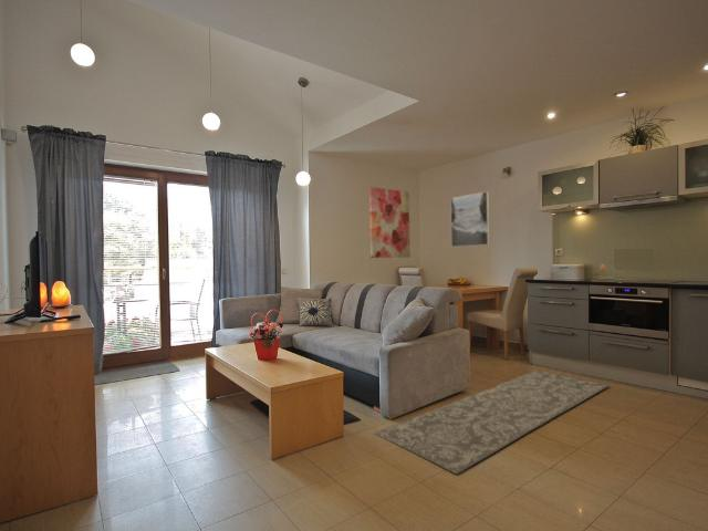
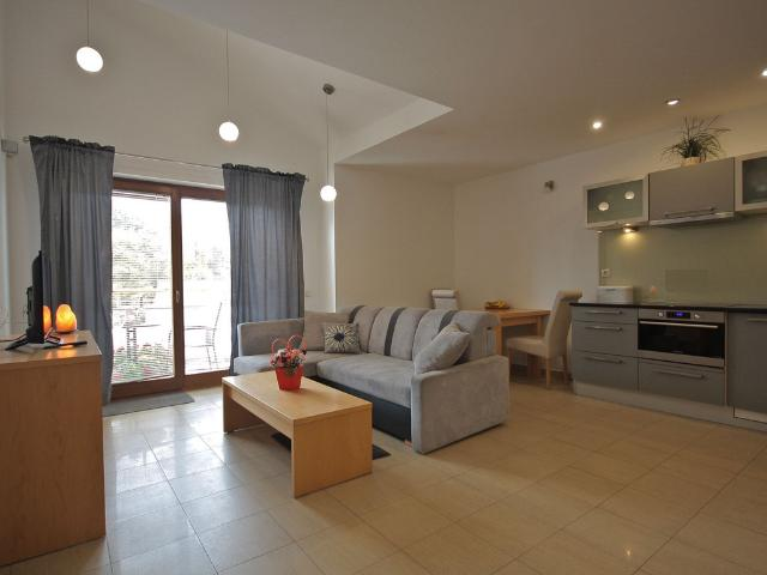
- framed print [449,190,490,248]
- wall art [368,186,412,259]
- rug [373,369,610,476]
